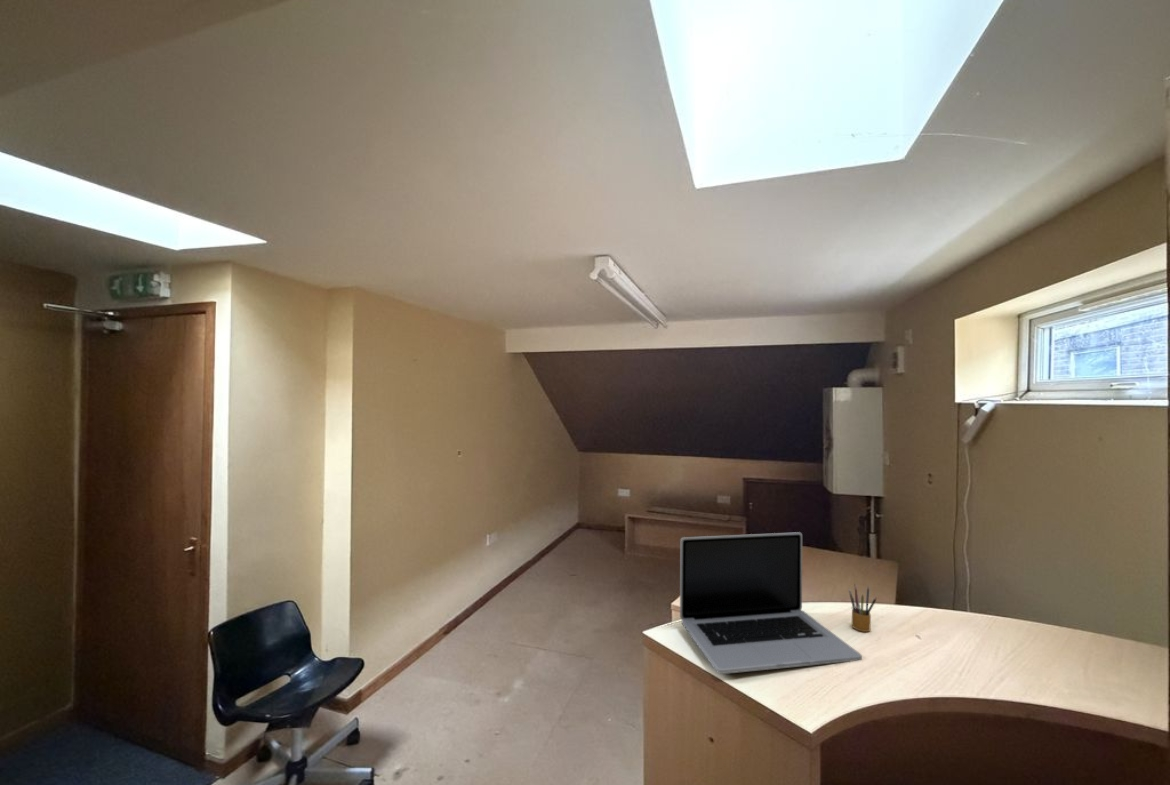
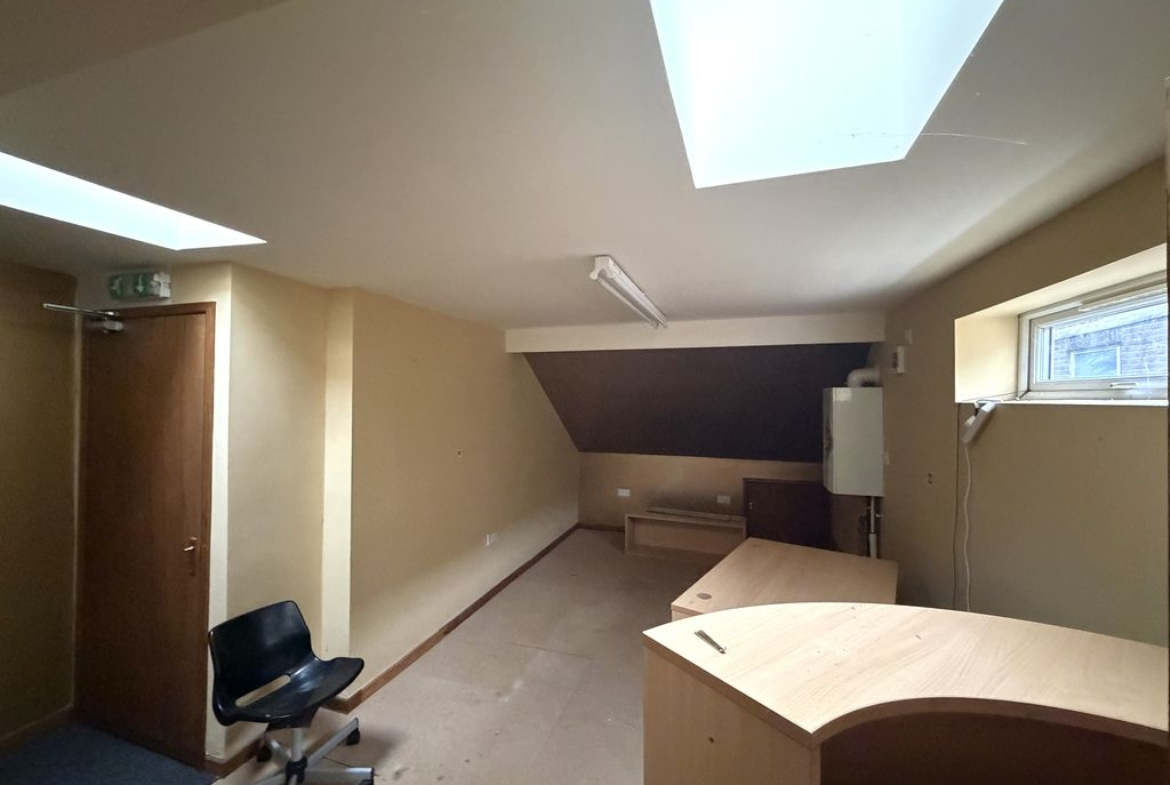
- laptop [679,531,863,675]
- pencil box [848,582,877,633]
